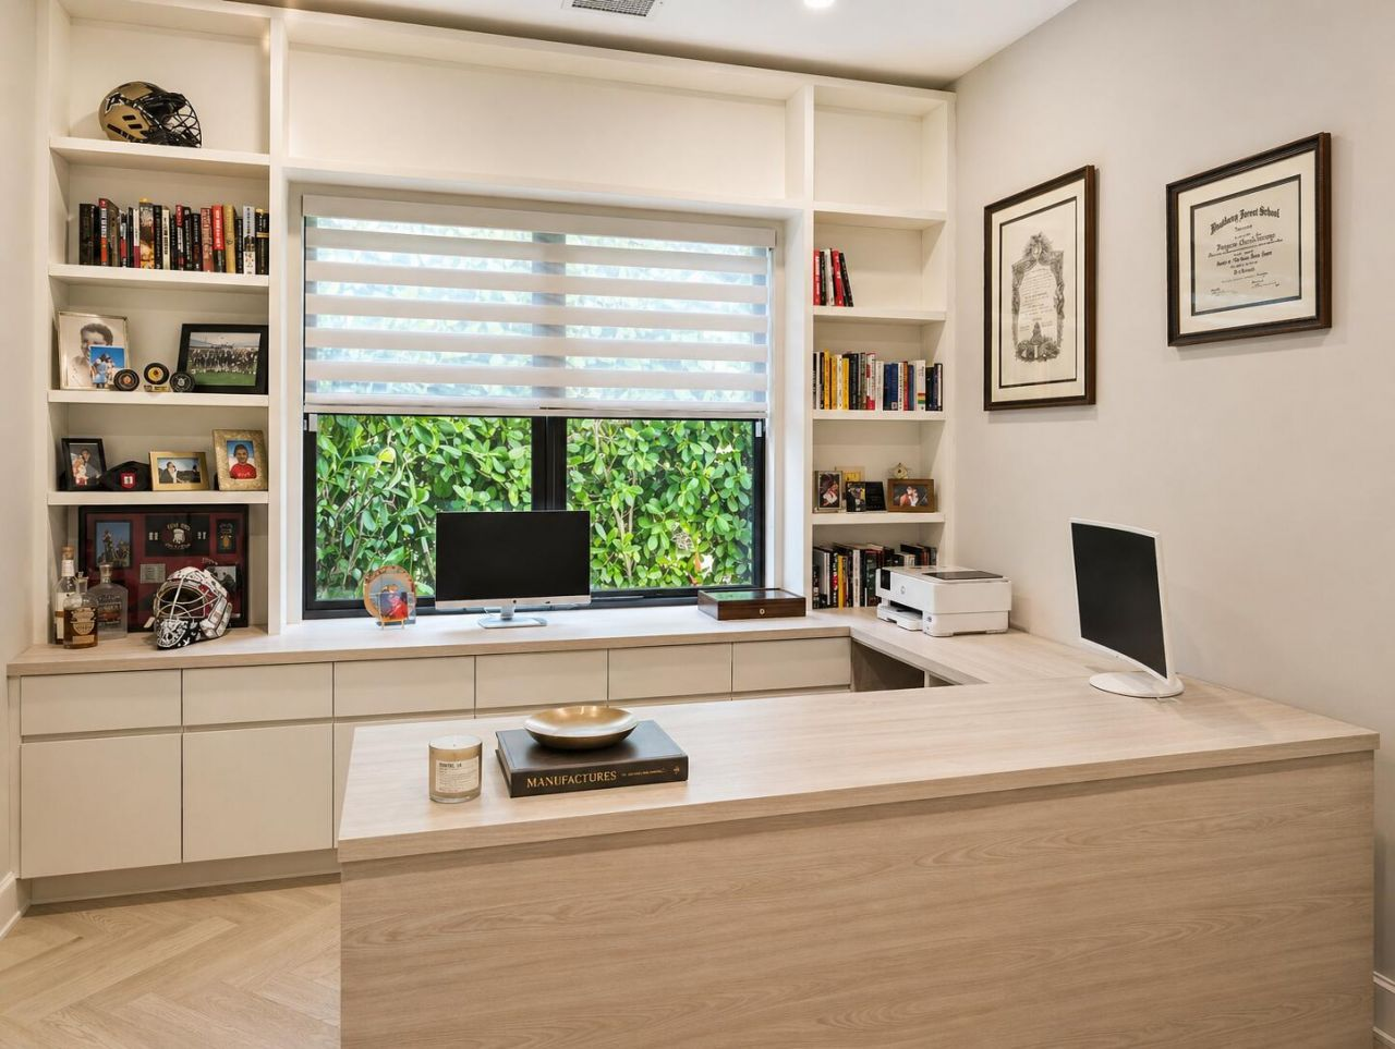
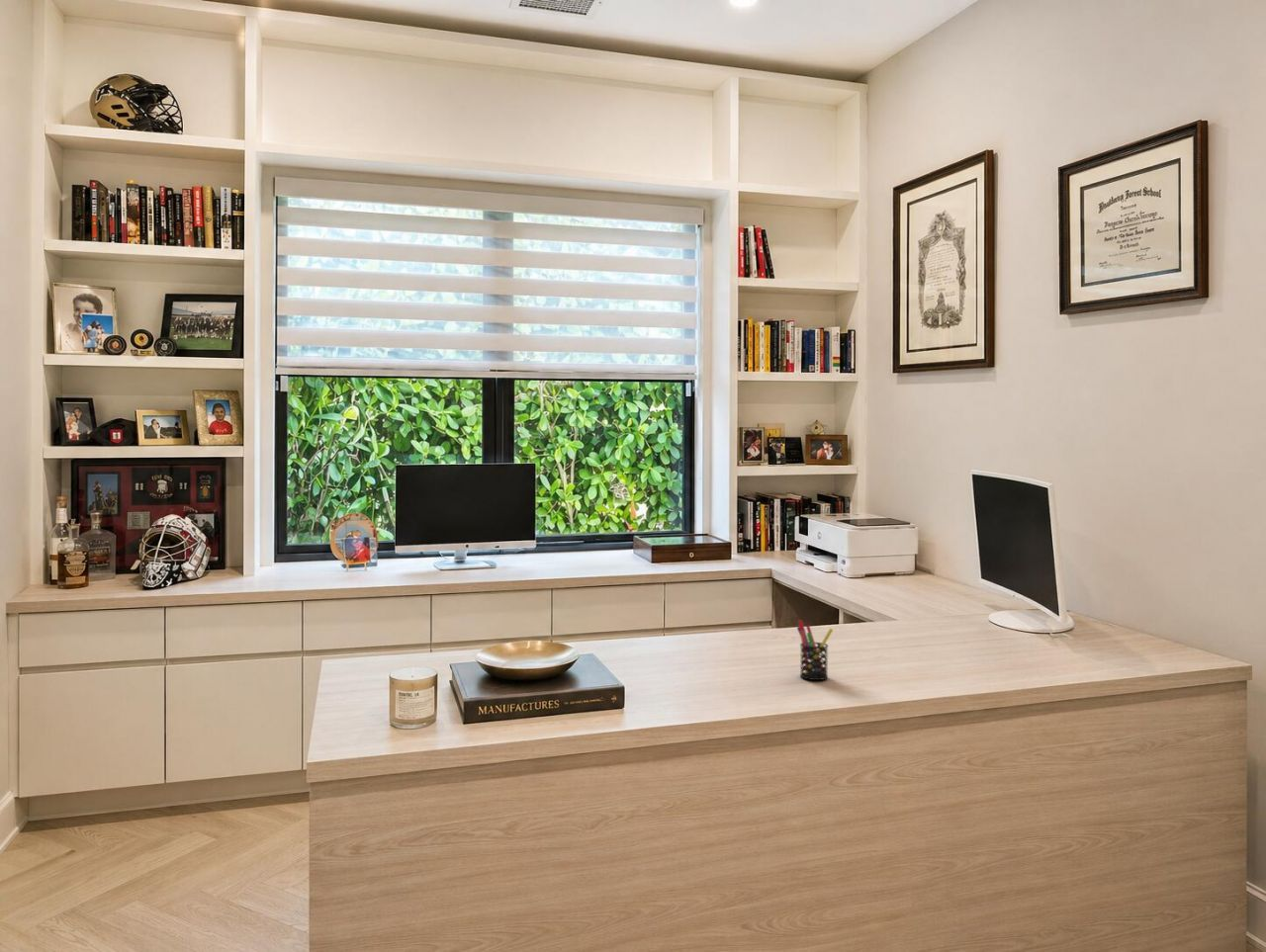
+ pen holder [796,619,834,681]
